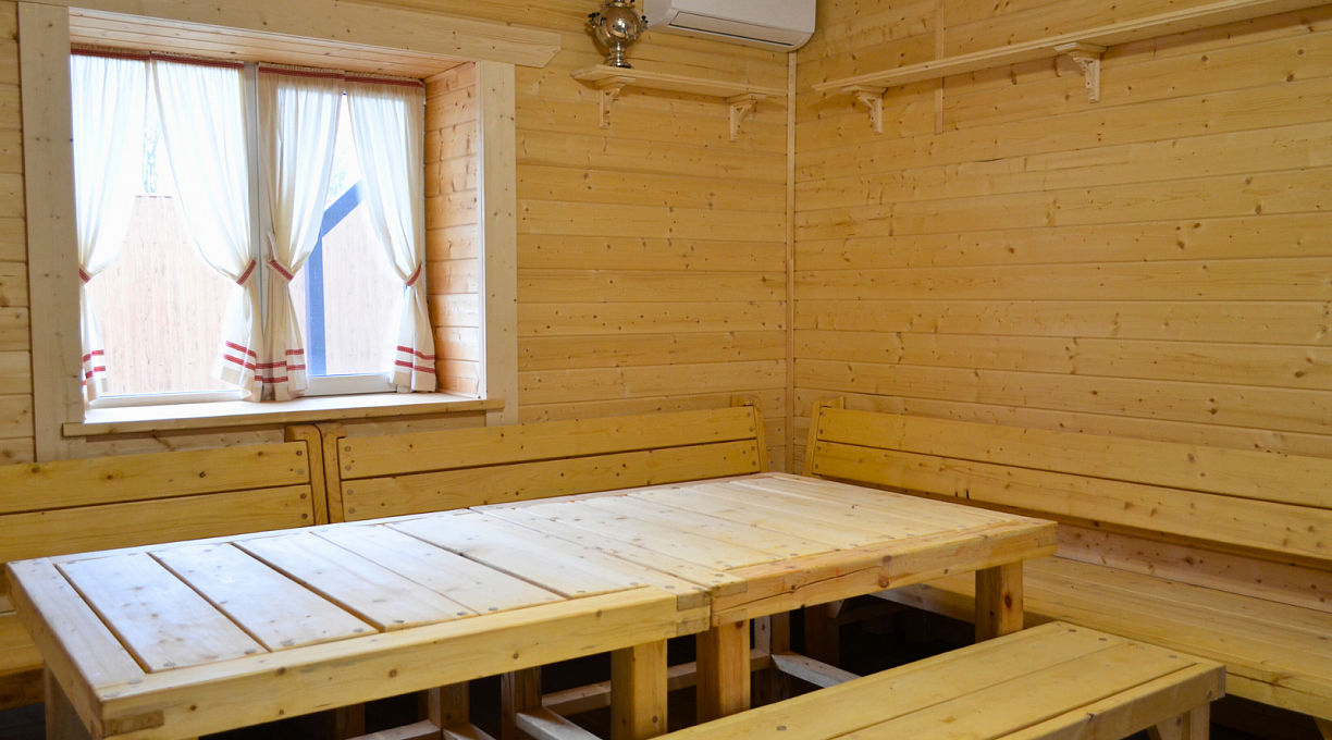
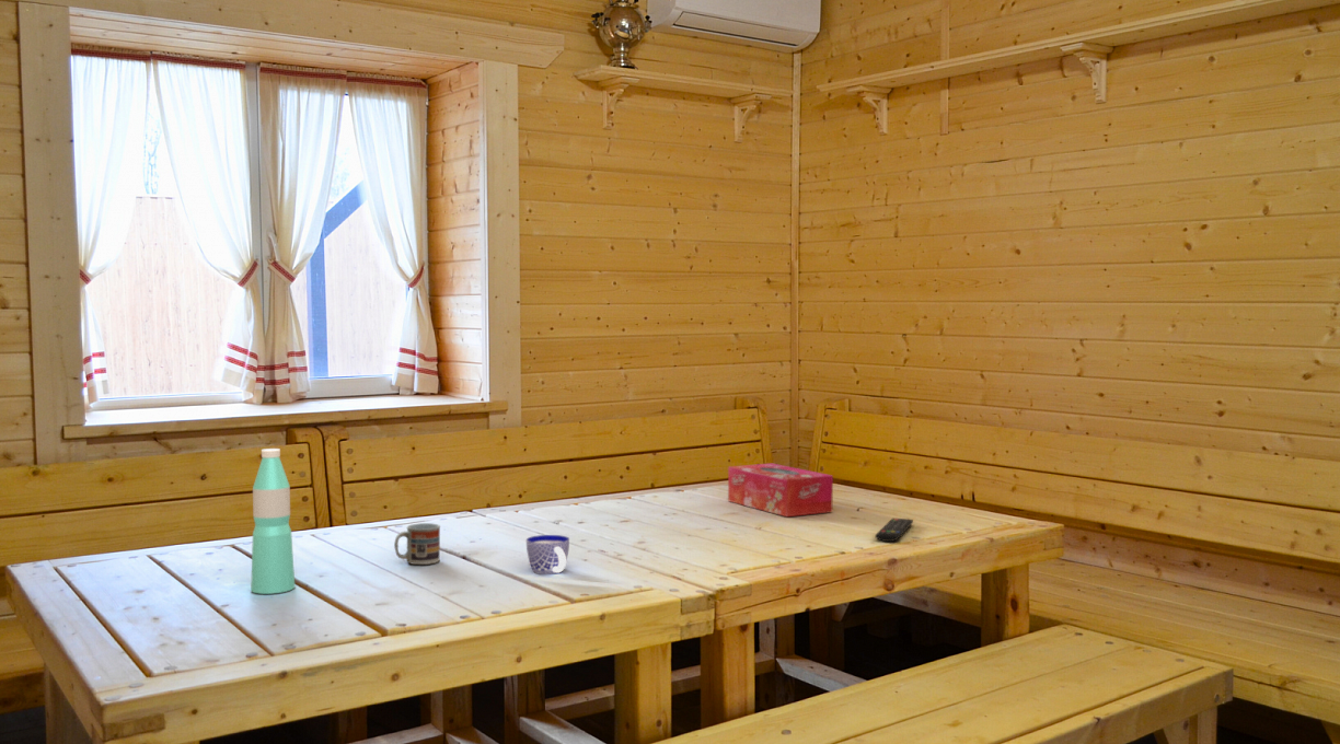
+ remote control [874,518,914,543]
+ cup [525,534,570,576]
+ water bottle [250,447,296,595]
+ cup [393,522,441,566]
+ tissue box [727,463,834,518]
